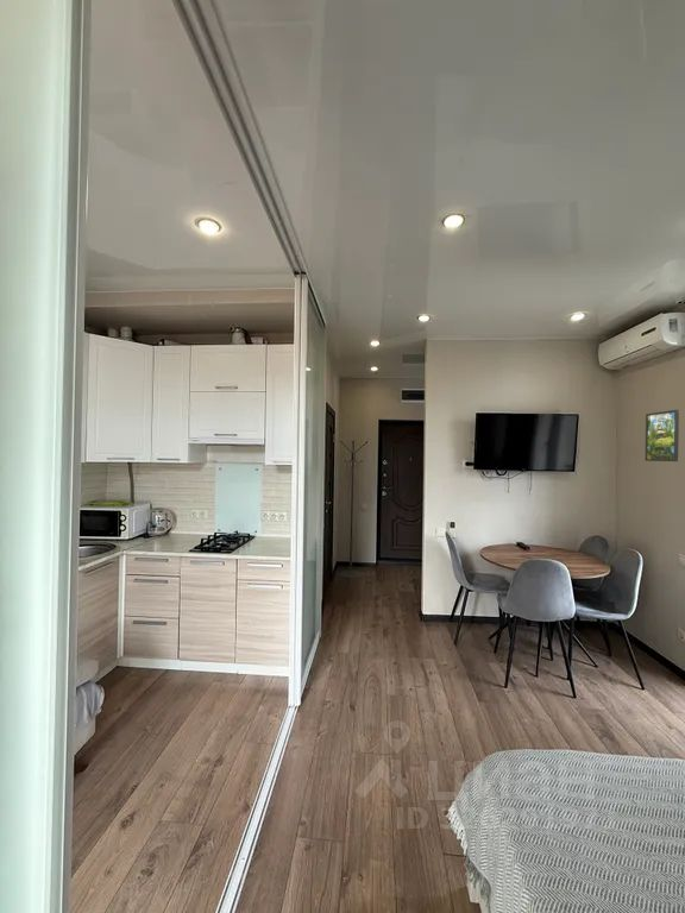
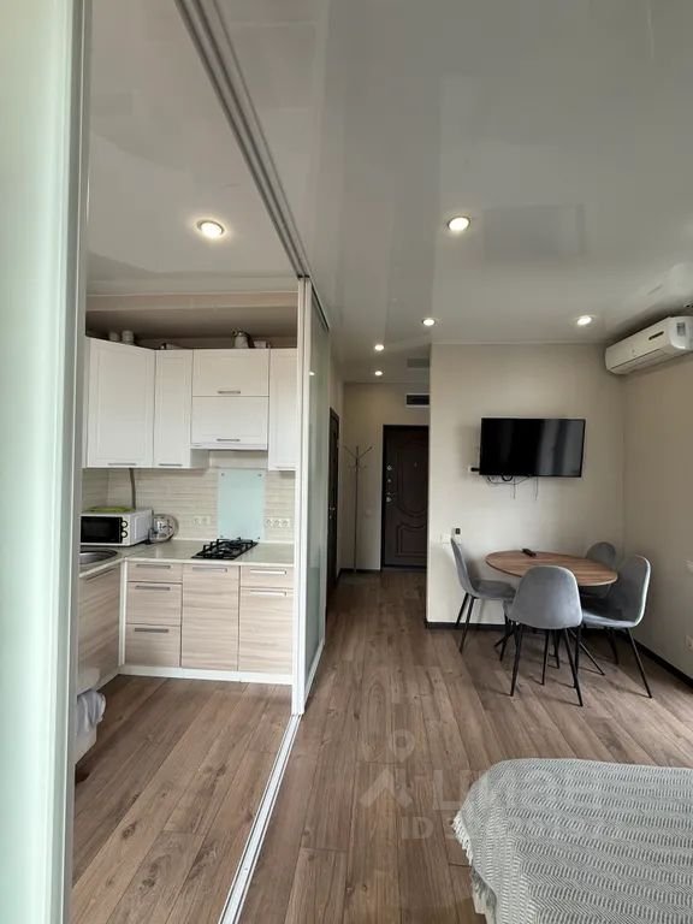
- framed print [643,409,680,462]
